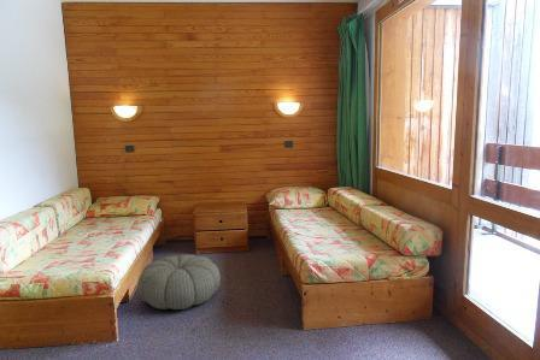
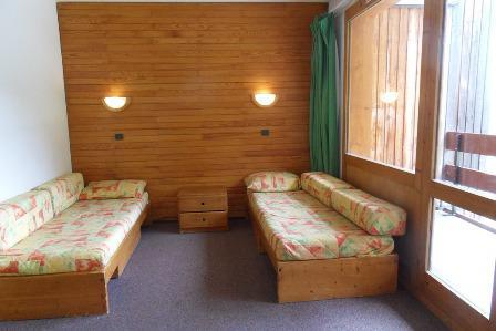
- pouf [136,254,222,311]
